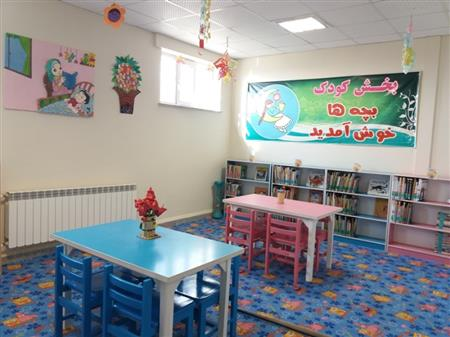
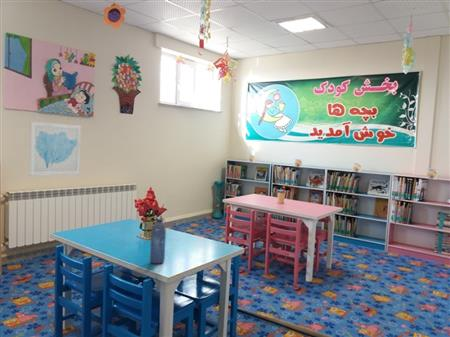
+ wall art [29,121,82,177]
+ water bottle [149,214,167,265]
